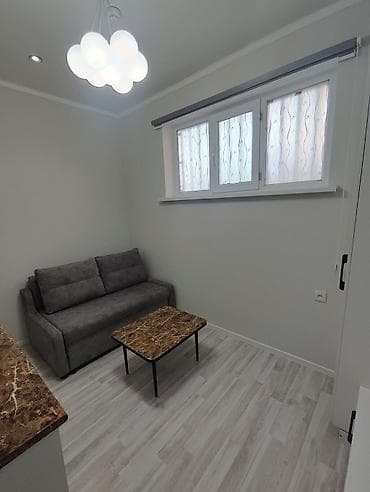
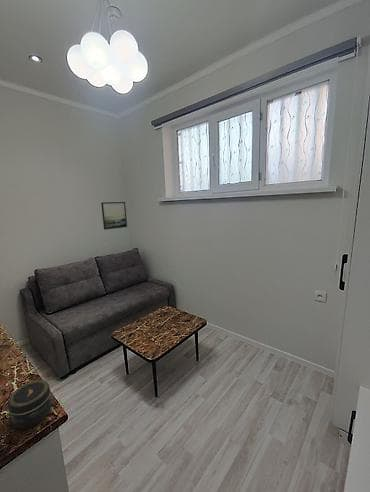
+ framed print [100,201,128,231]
+ jar [7,379,53,430]
